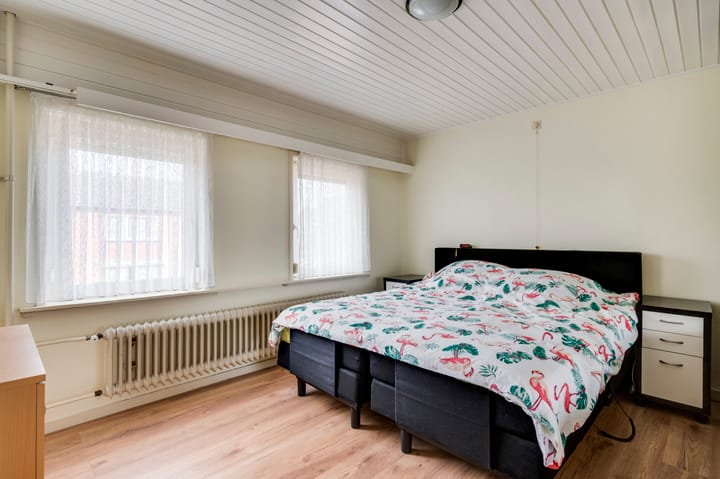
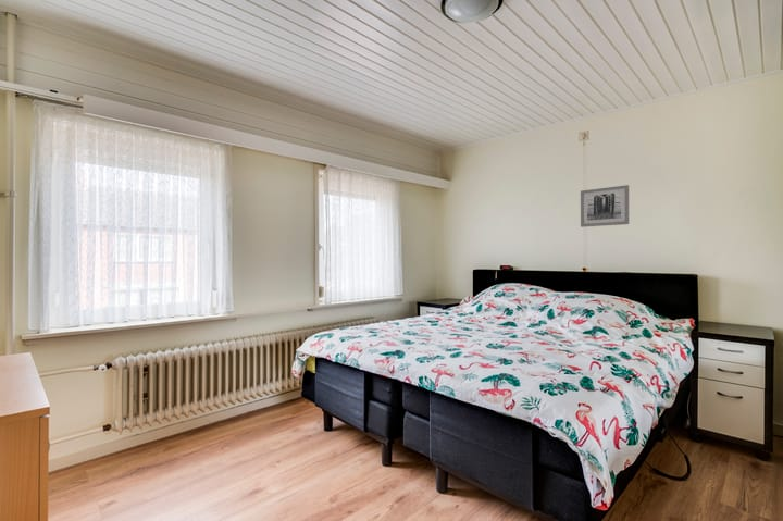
+ wall art [580,184,630,228]
